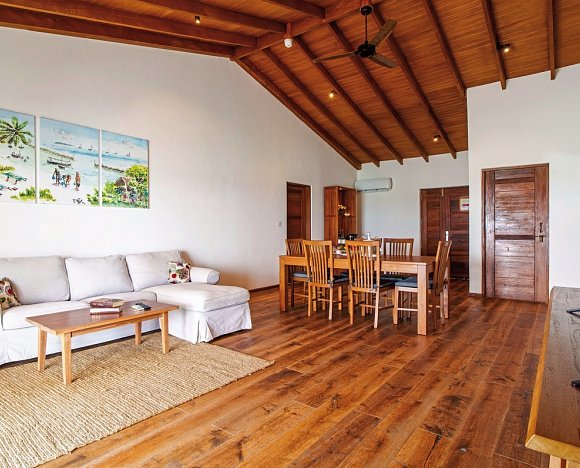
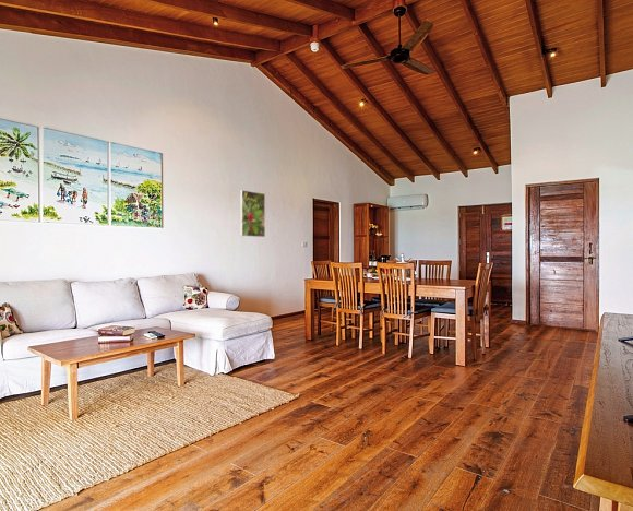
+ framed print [240,189,266,238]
